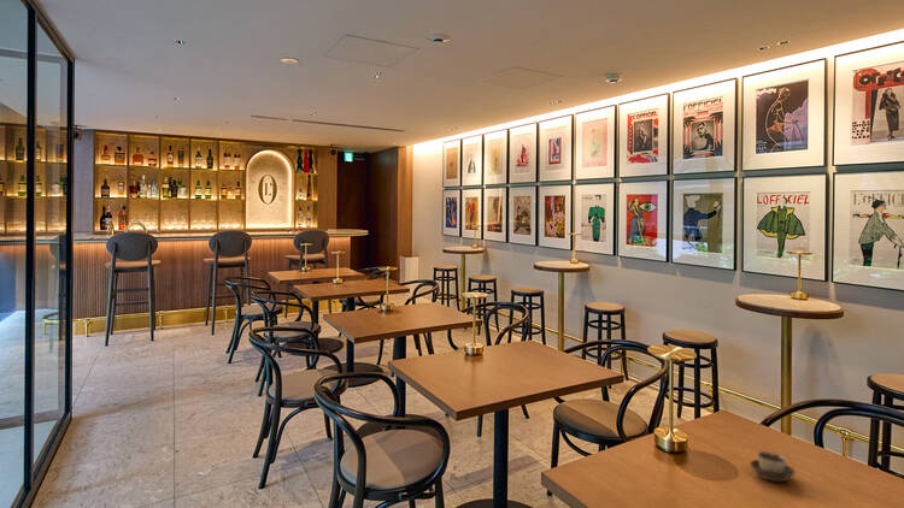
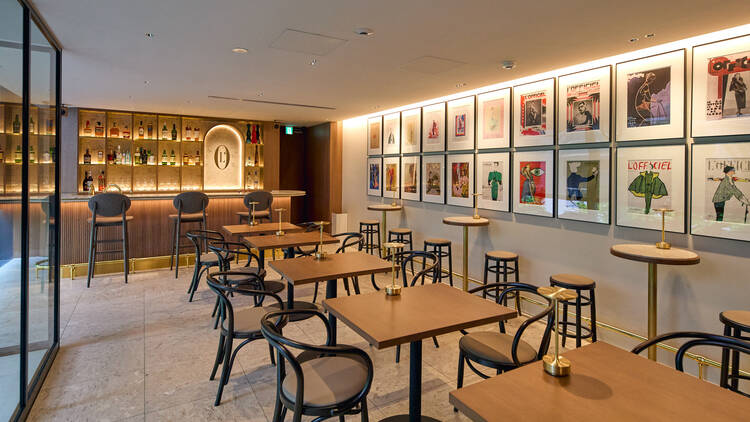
- cup [749,450,797,483]
